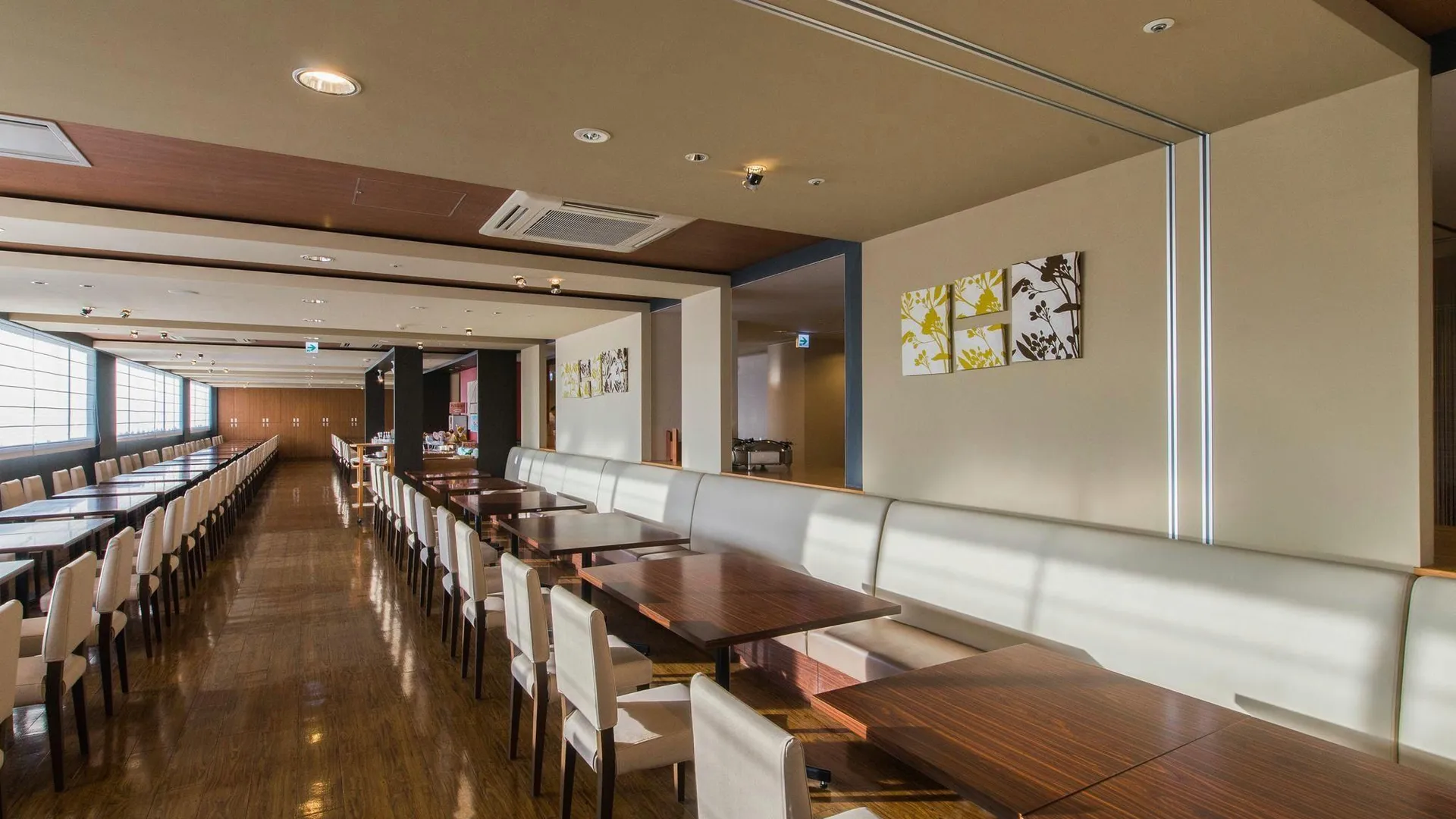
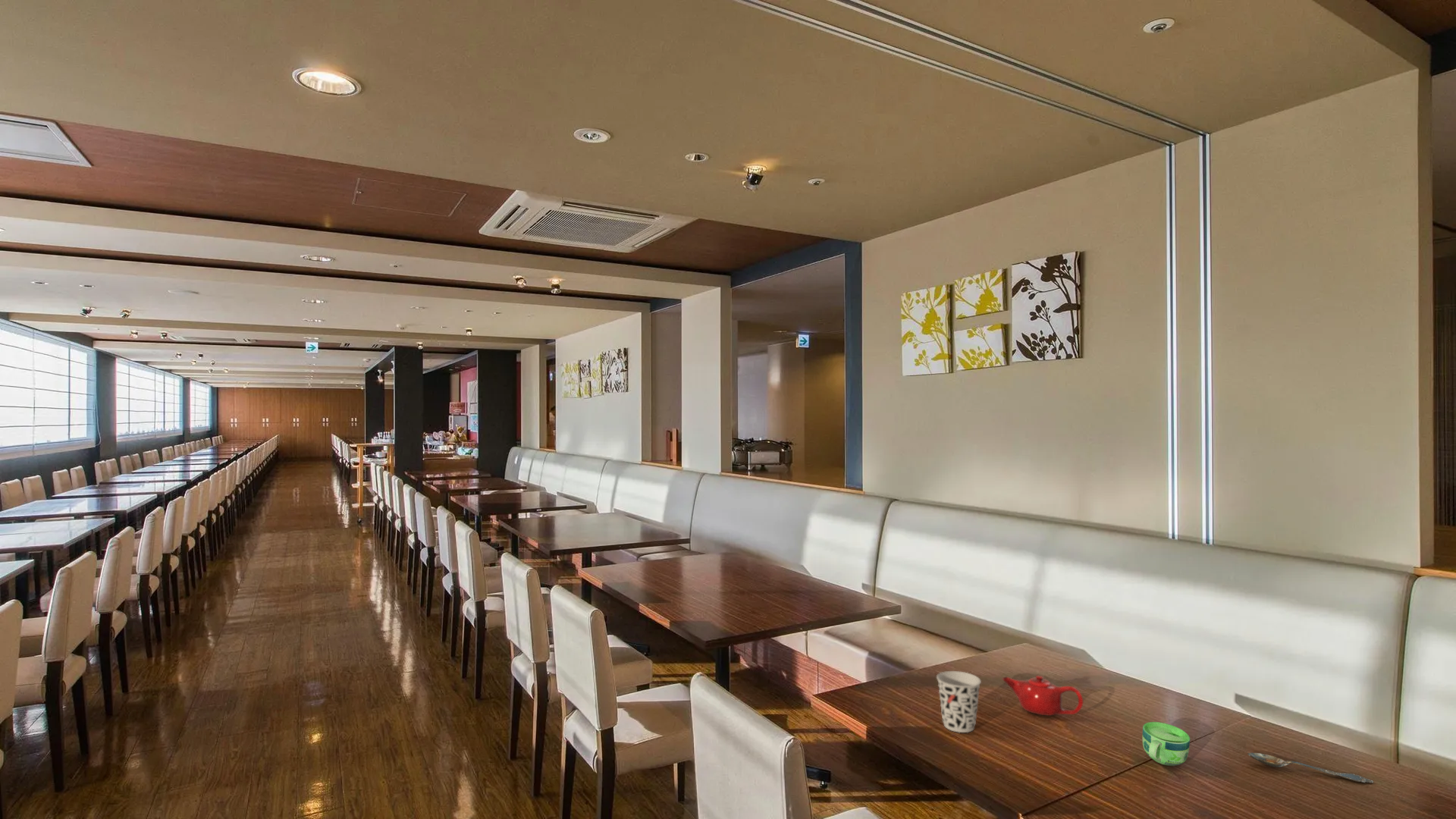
+ cup [936,670,982,733]
+ spoon [1247,752,1374,783]
+ cup [1141,721,1191,767]
+ teapot [1001,675,1084,717]
